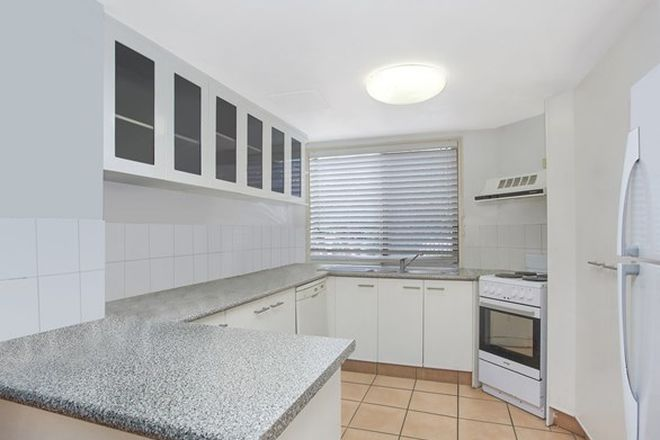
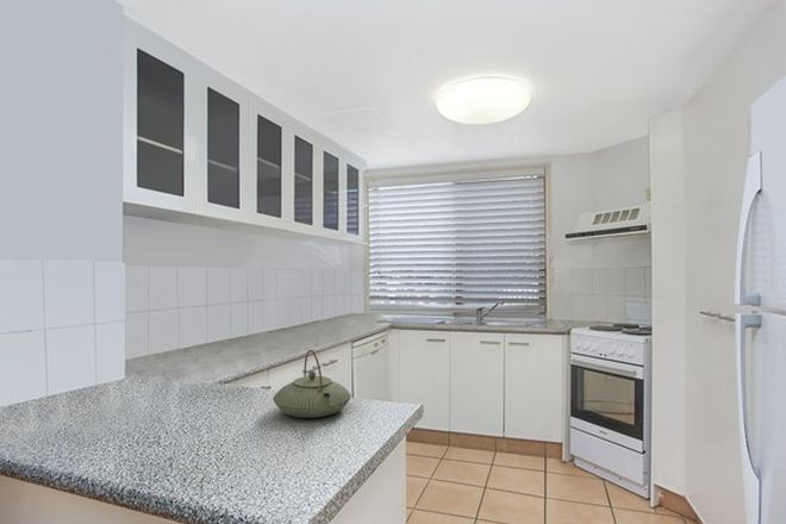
+ teapot [272,349,351,419]
